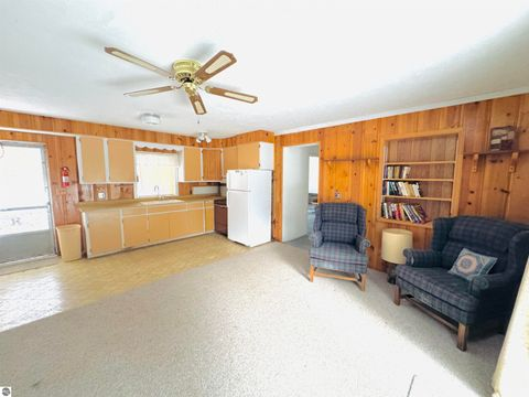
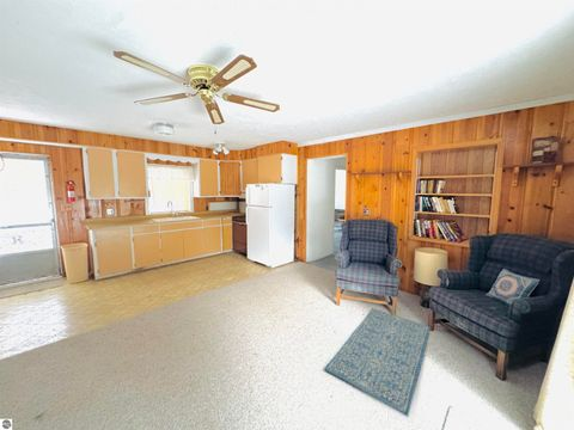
+ rug [323,307,432,418]
